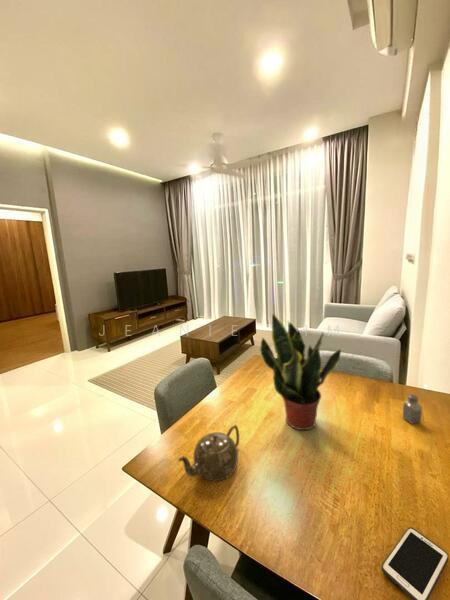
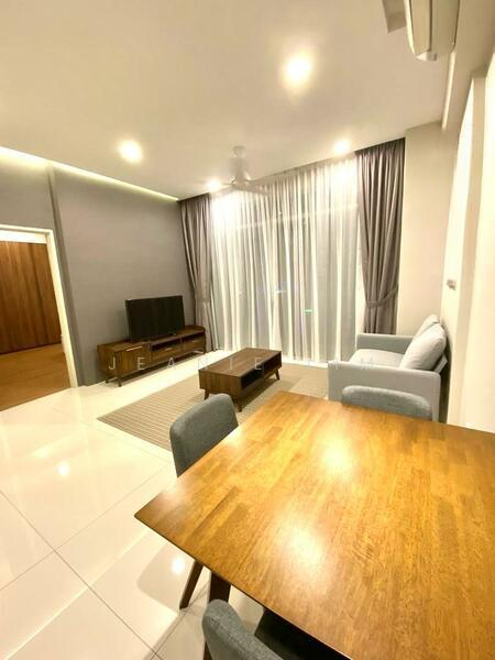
- teapot [177,424,240,482]
- potted plant [259,312,342,431]
- saltshaker [402,394,423,425]
- cell phone [381,526,450,600]
